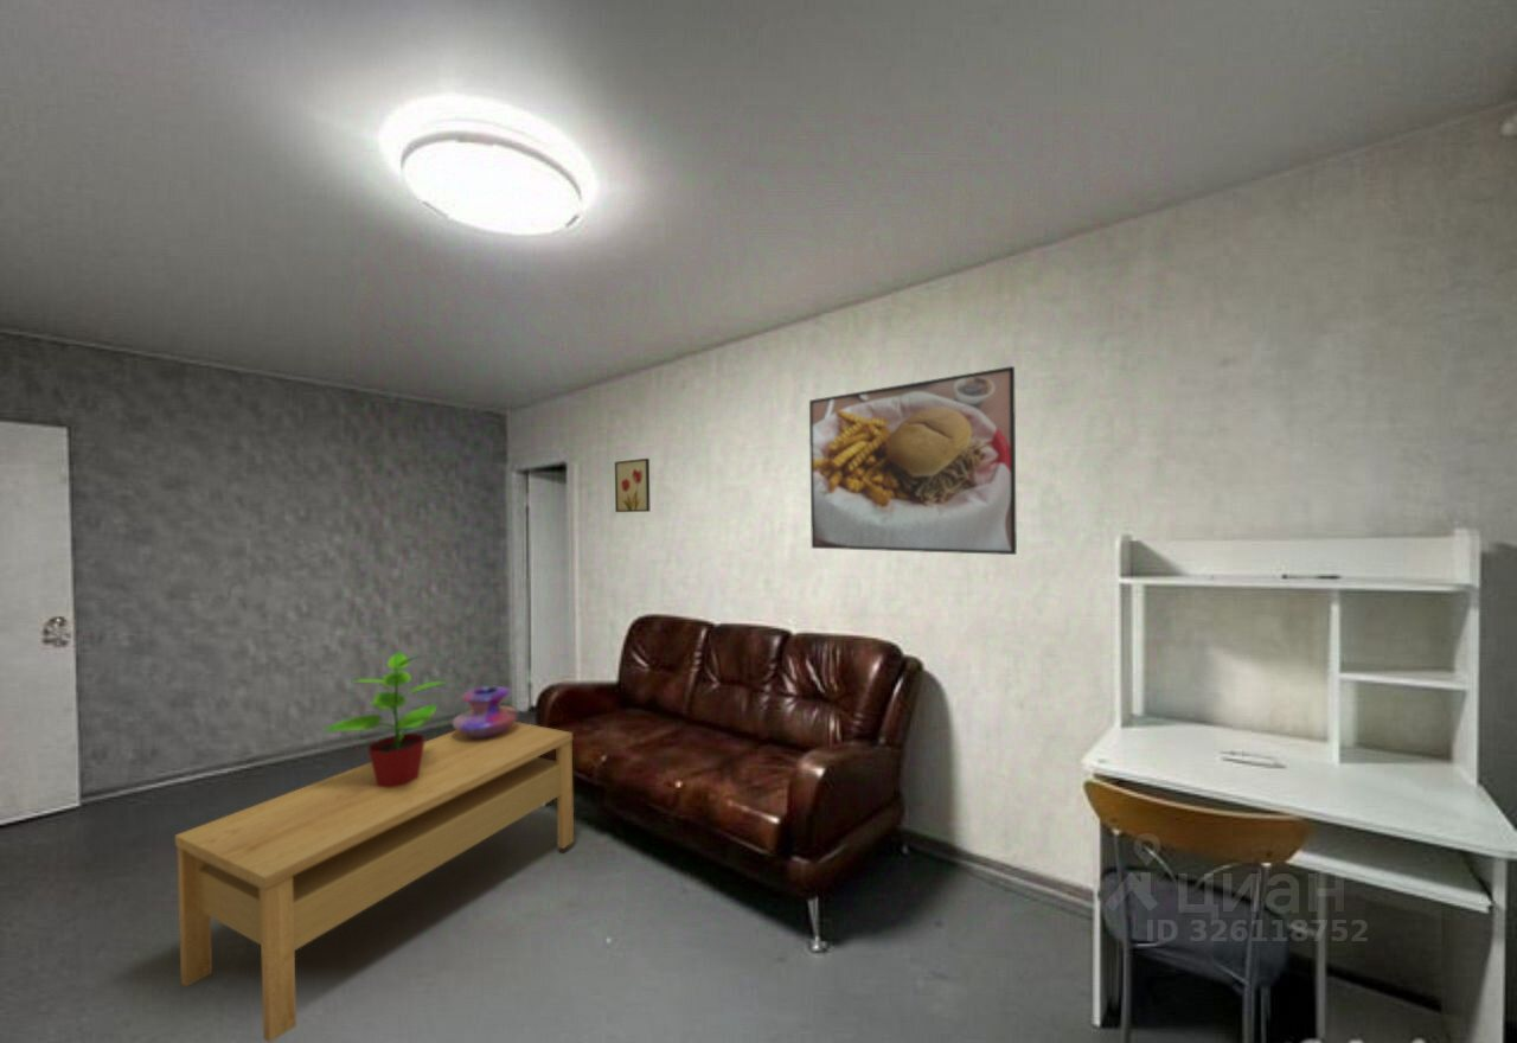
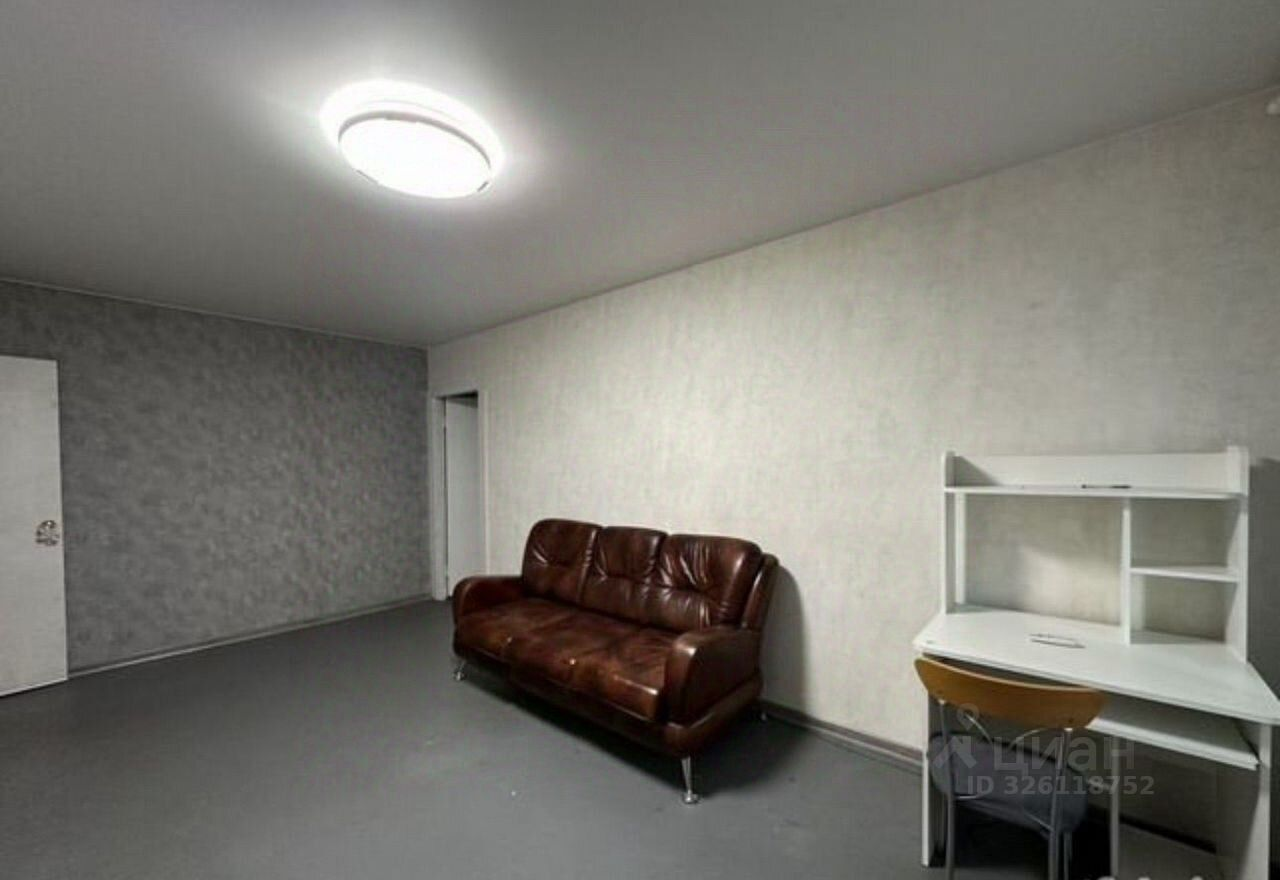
- decorative vase [452,685,520,738]
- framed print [808,365,1018,556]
- coffee table [174,721,575,1043]
- wall art [614,457,652,513]
- potted plant [321,648,448,788]
